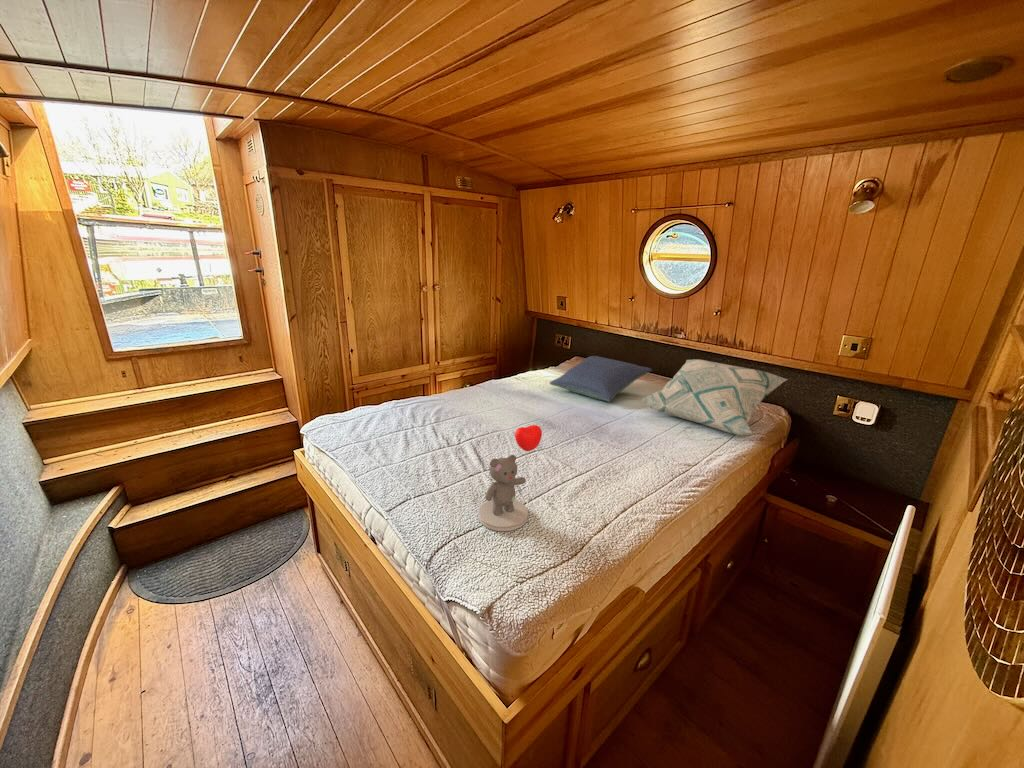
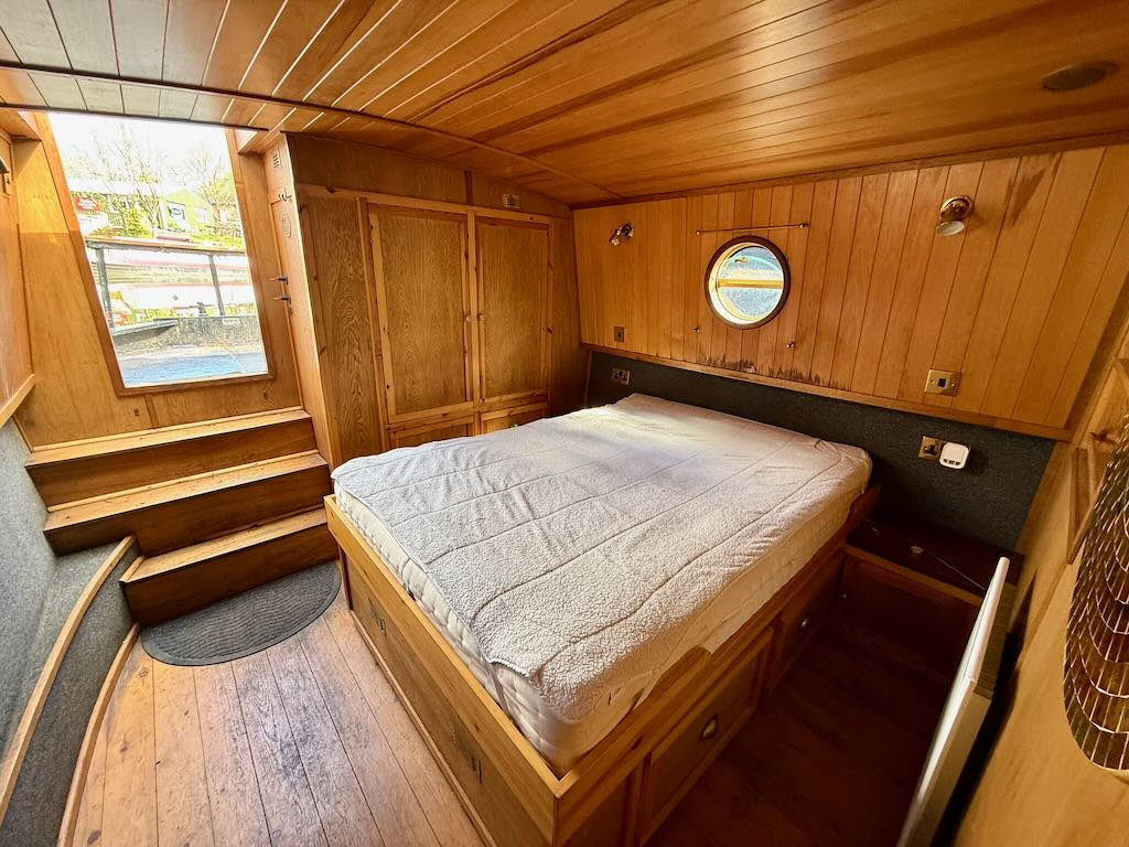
- teddy bear [477,424,543,532]
- pillow [548,355,653,403]
- decorative pillow [642,358,789,436]
